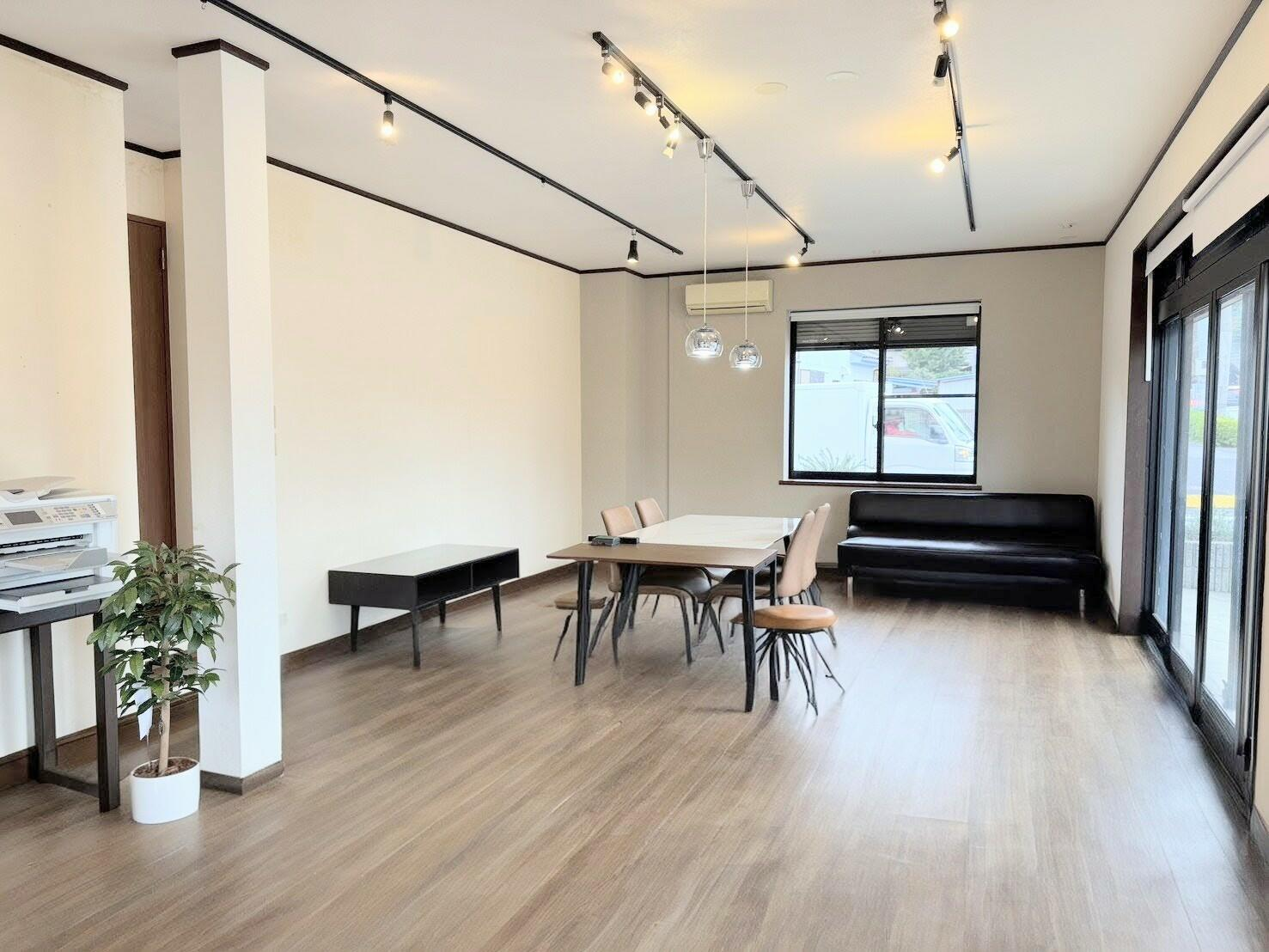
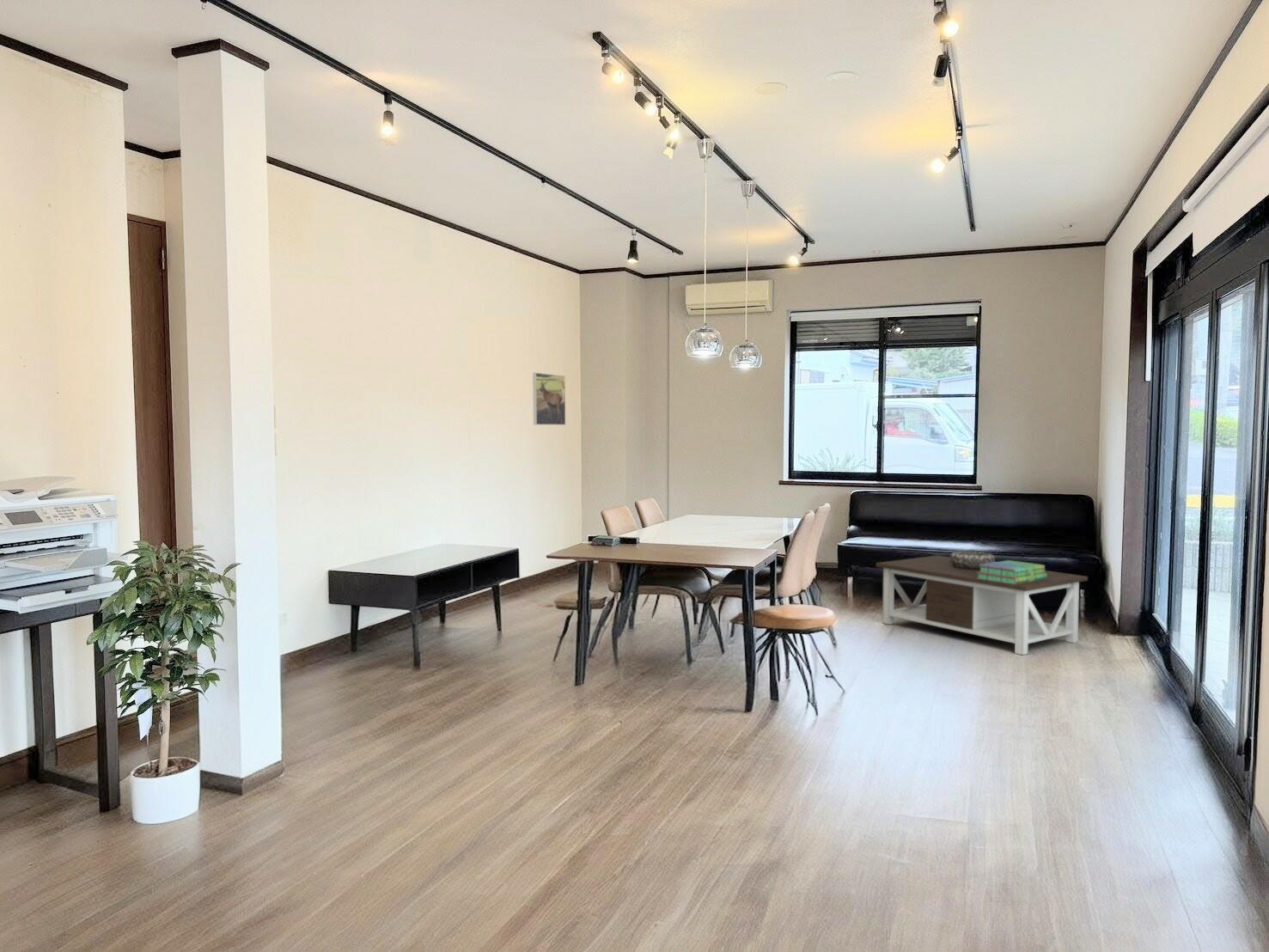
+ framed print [532,372,566,426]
+ decorative bowl [949,550,996,569]
+ stack of books [977,559,1046,584]
+ coffee table [875,554,1089,656]
